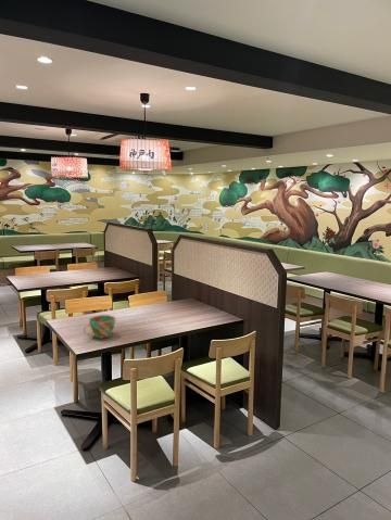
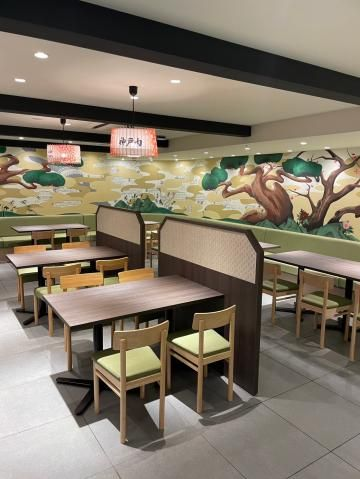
- cup [83,314,116,340]
